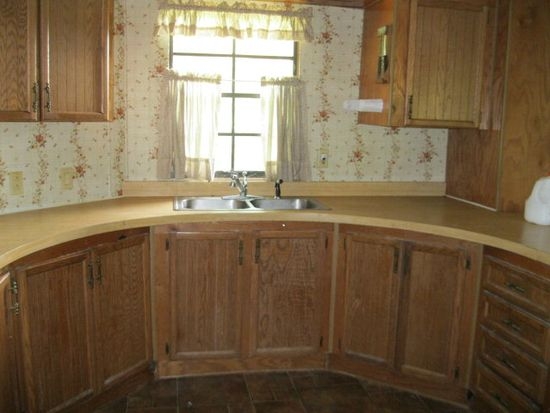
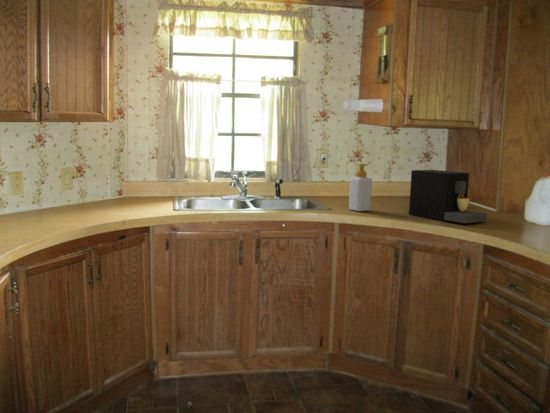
+ coffee maker [408,169,488,224]
+ soap bottle [348,163,373,212]
